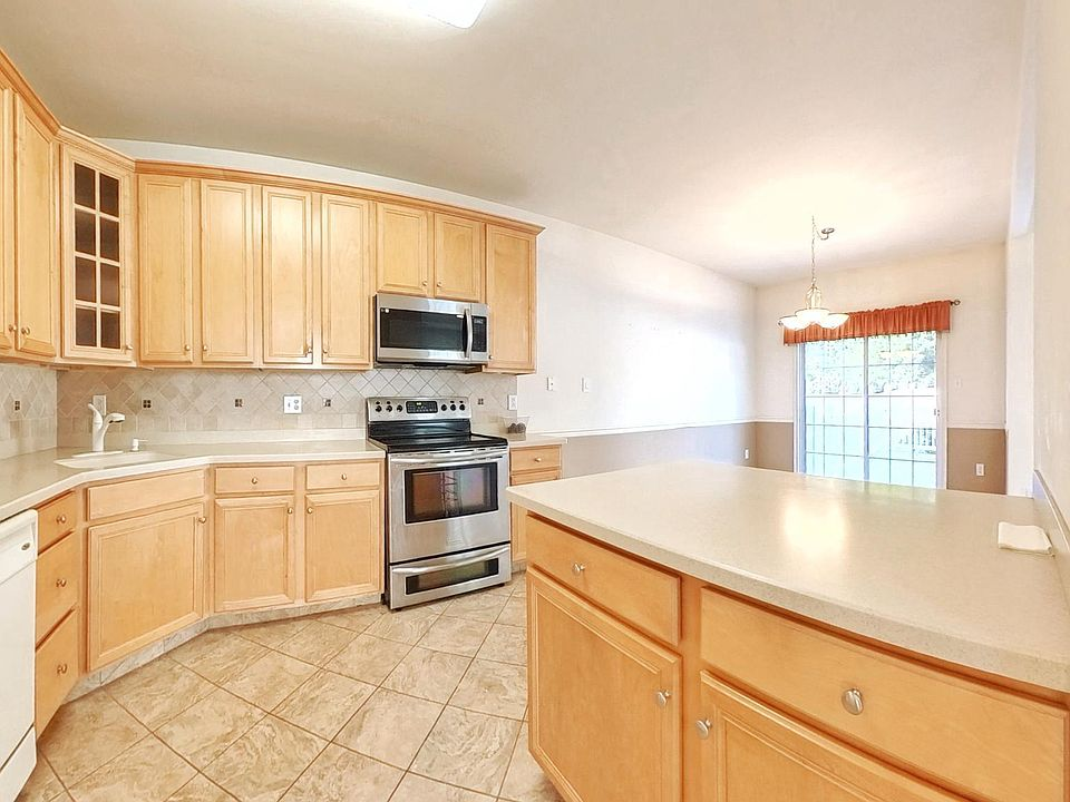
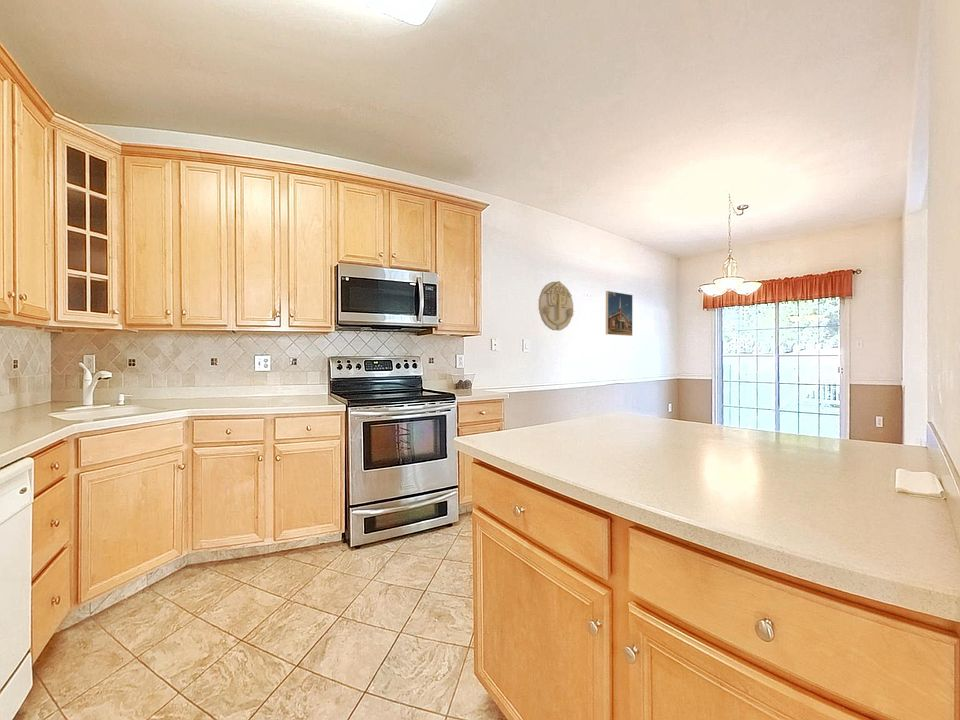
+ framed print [605,290,634,337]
+ wall decoration [538,280,575,332]
